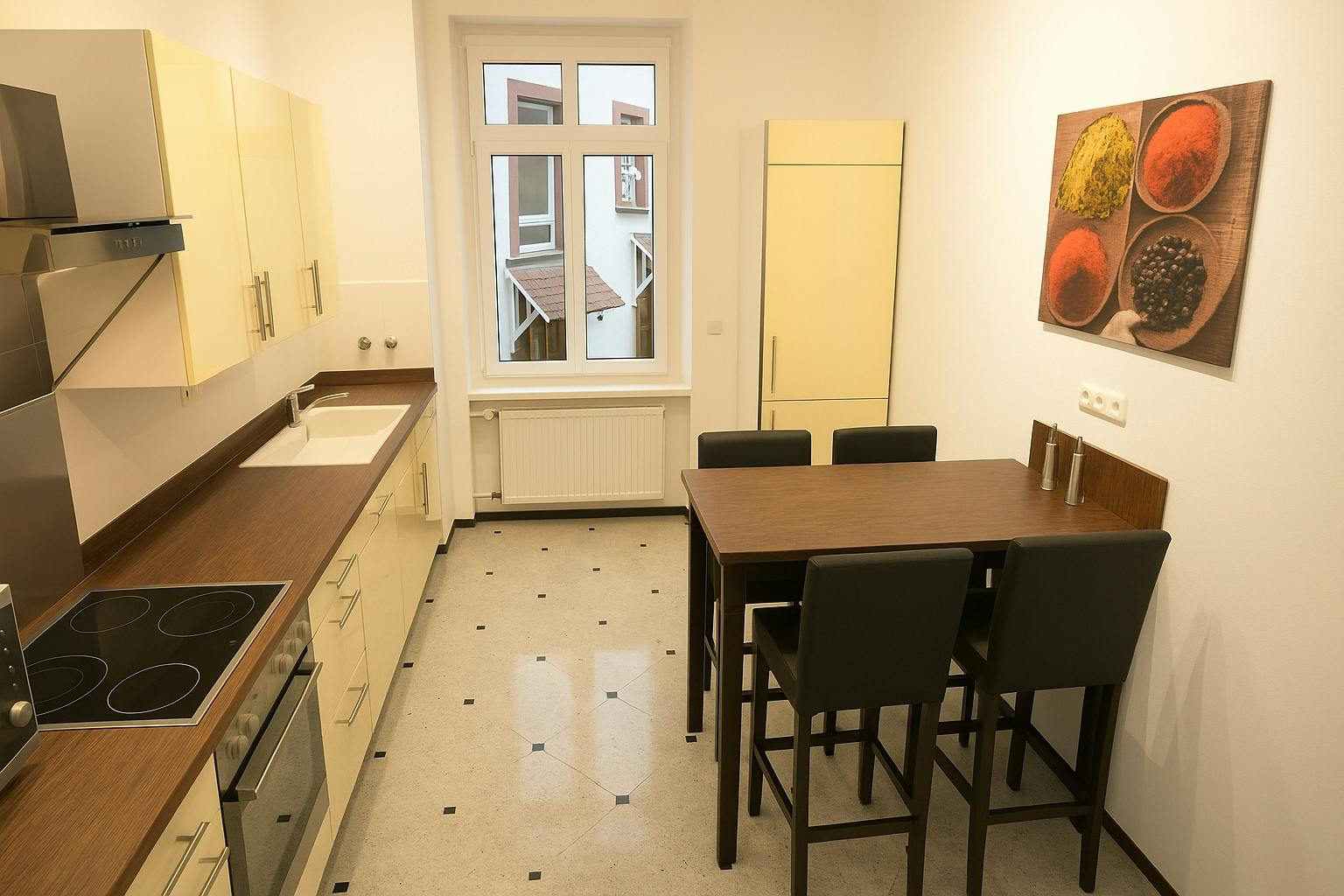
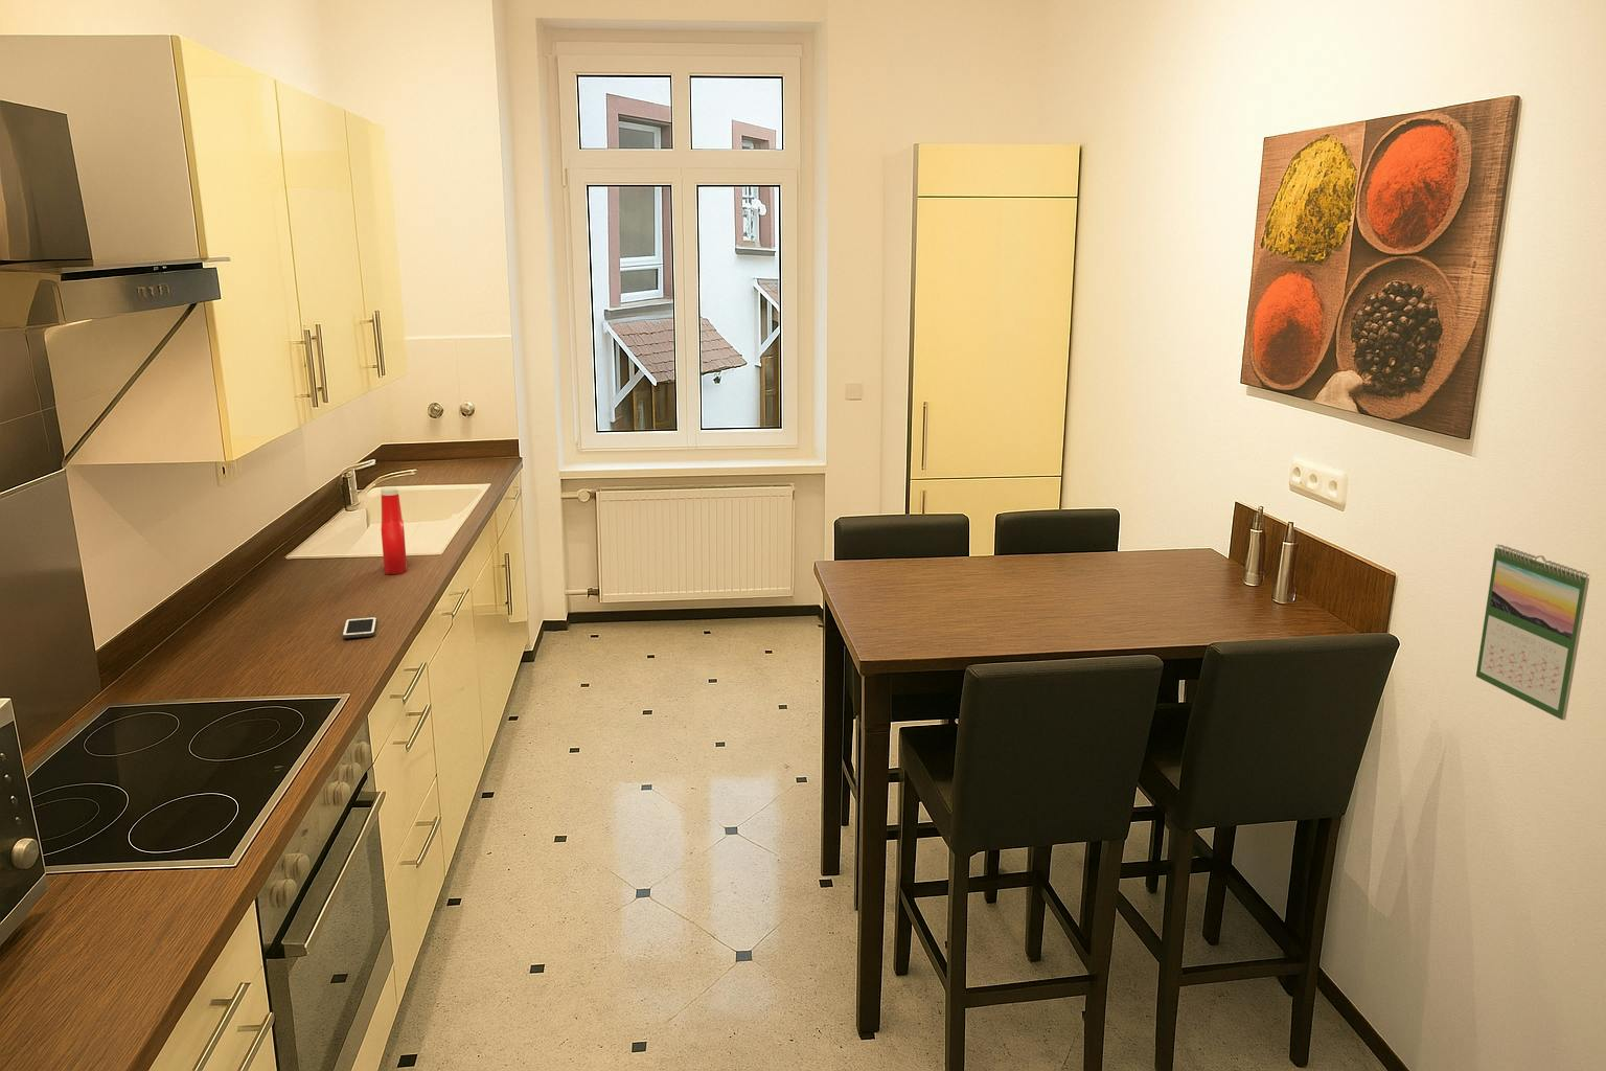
+ cell phone [342,616,378,639]
+ calendar [1476,544,1590,721]
+ soap bottle [380,486,407,575]
